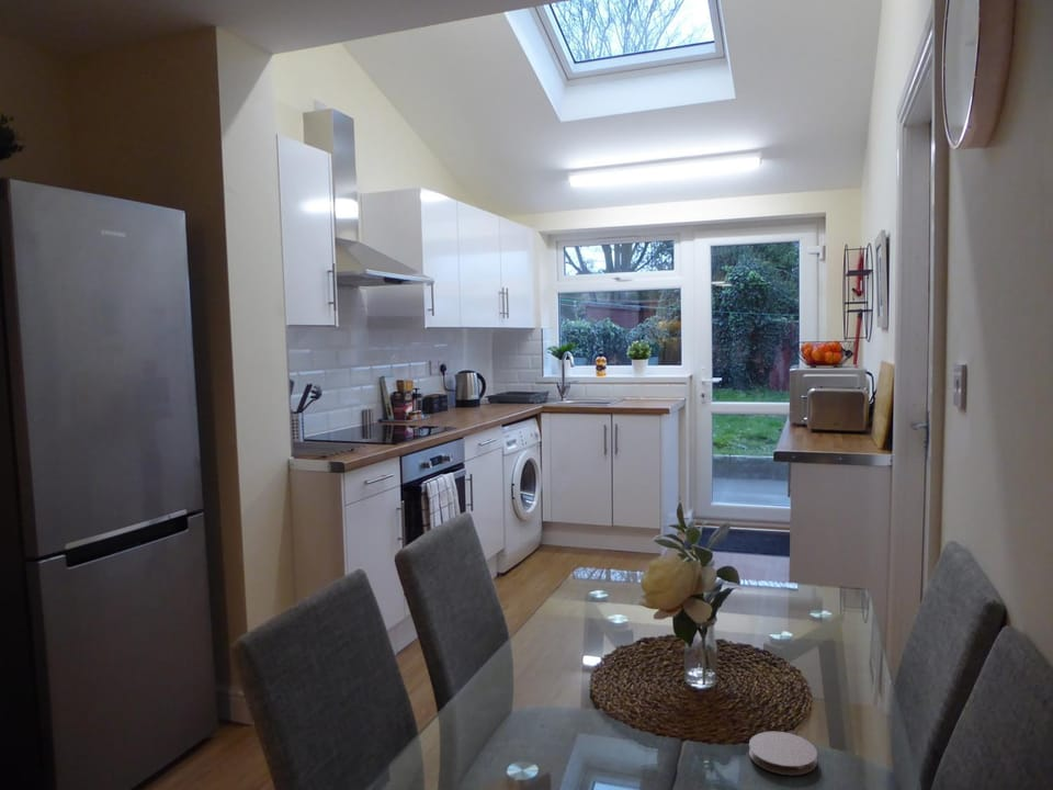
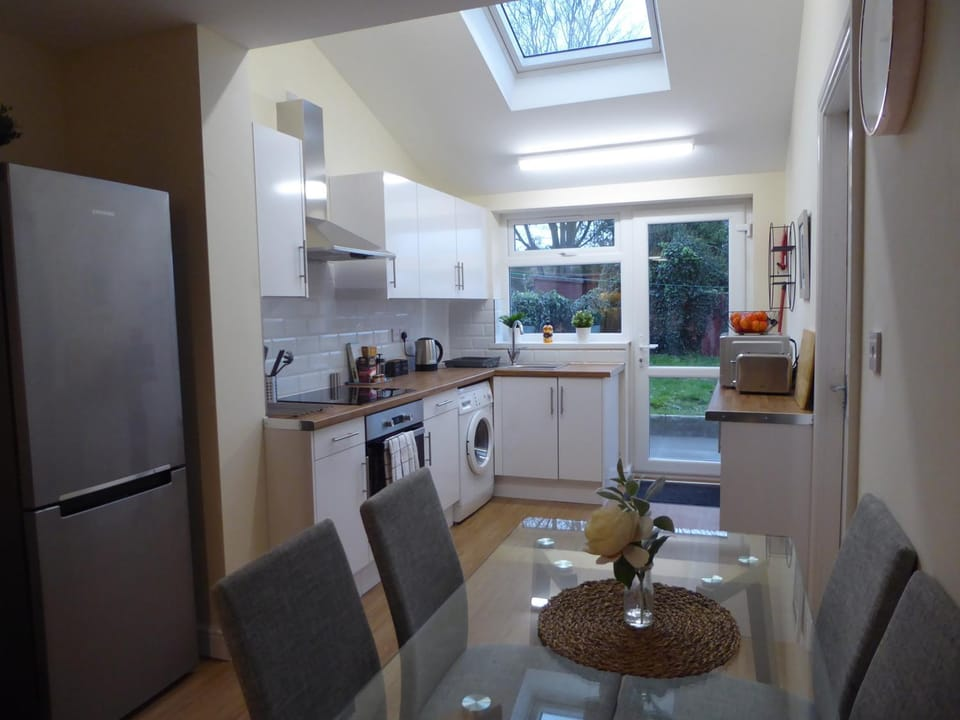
- coaster [748,731,818,776]
